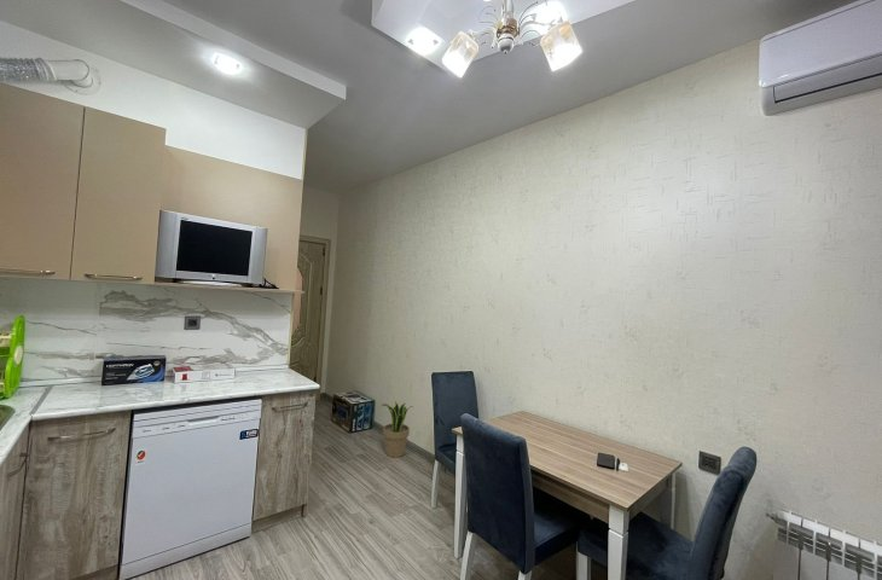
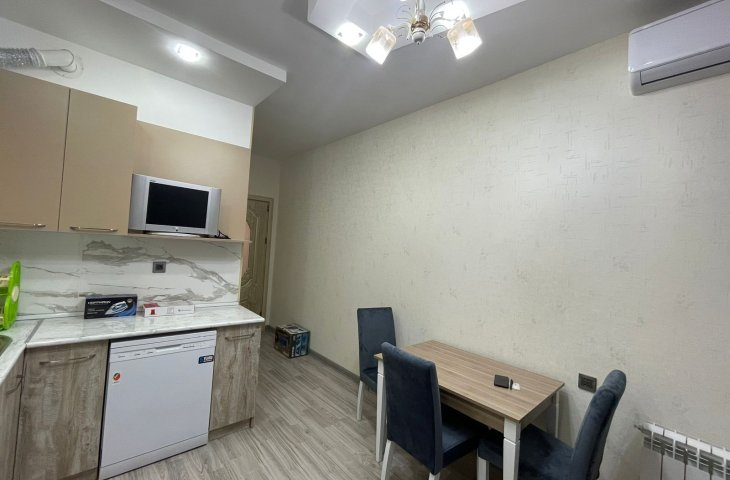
- potted plant [381,400,414,458]
